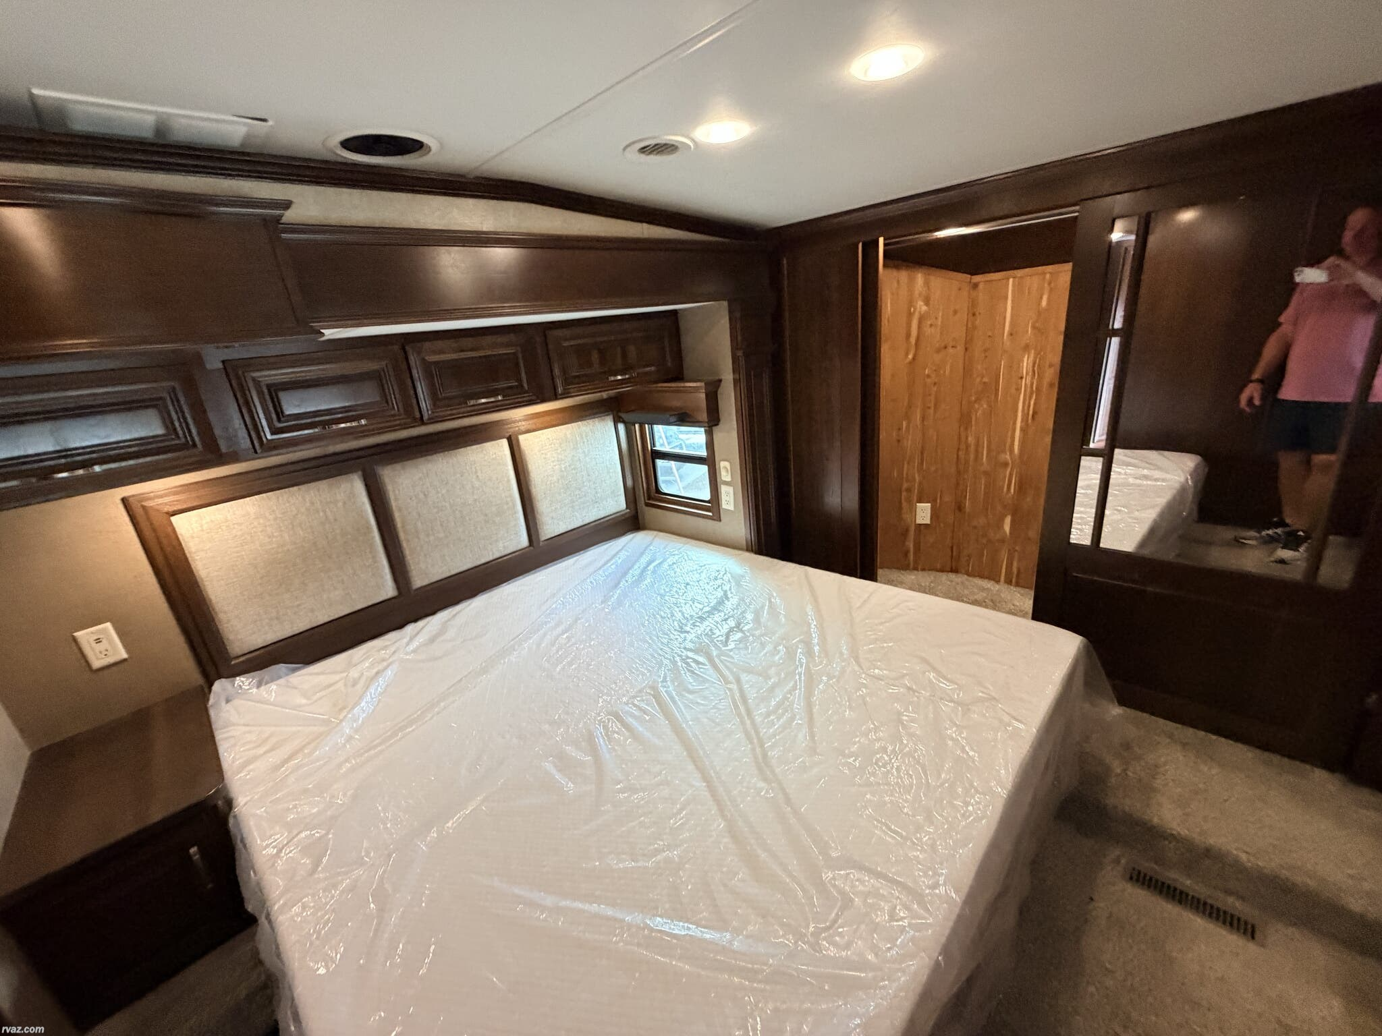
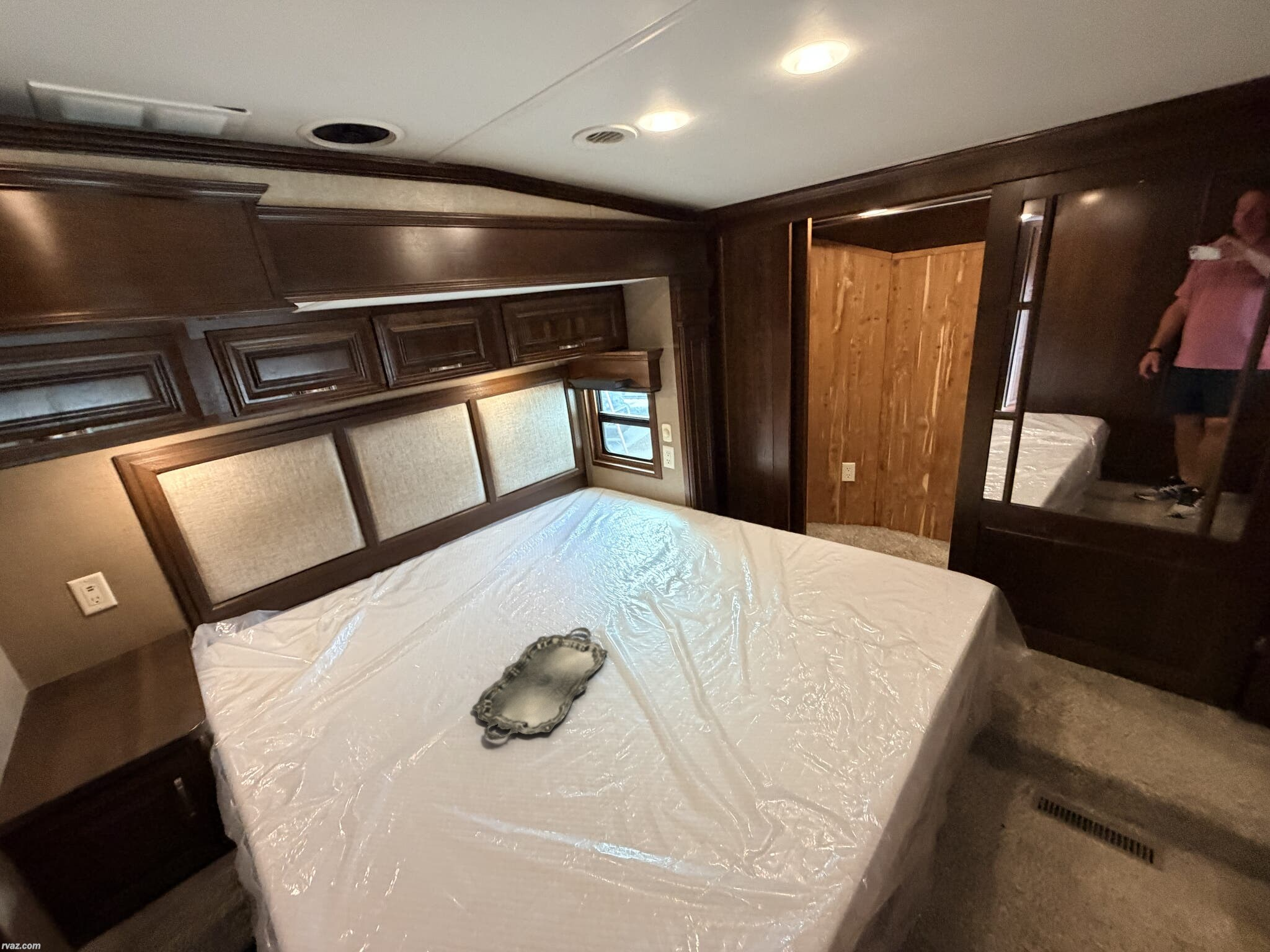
+ serving tray [472,627,608,741]
